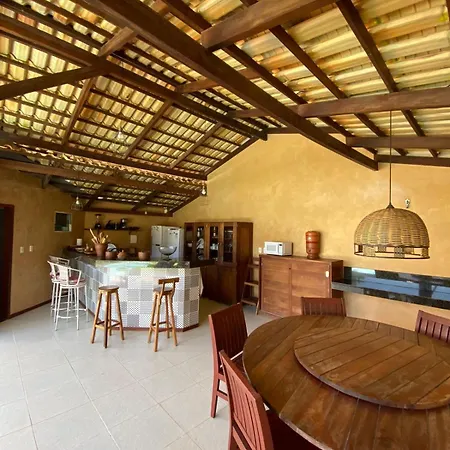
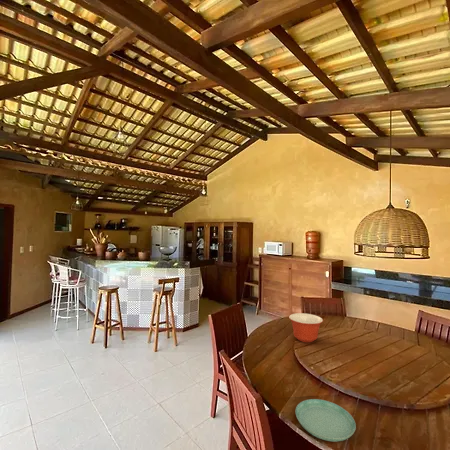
+ mixing bowl [288,312,324,343]
+ saucer [295,398,357,442]
